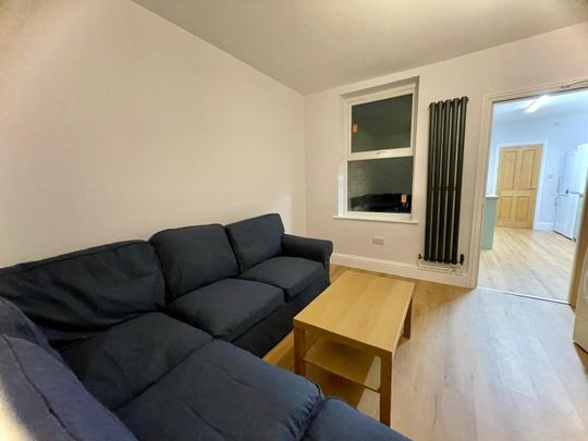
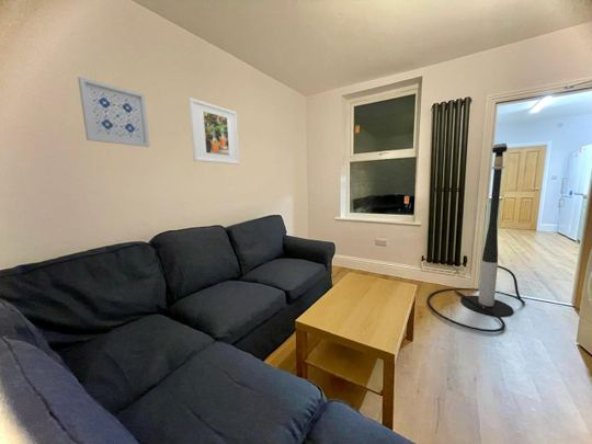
+ wall art [77,76,150,148]
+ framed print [187,96,240,166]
+ floor lamp [426,143,526,333]
